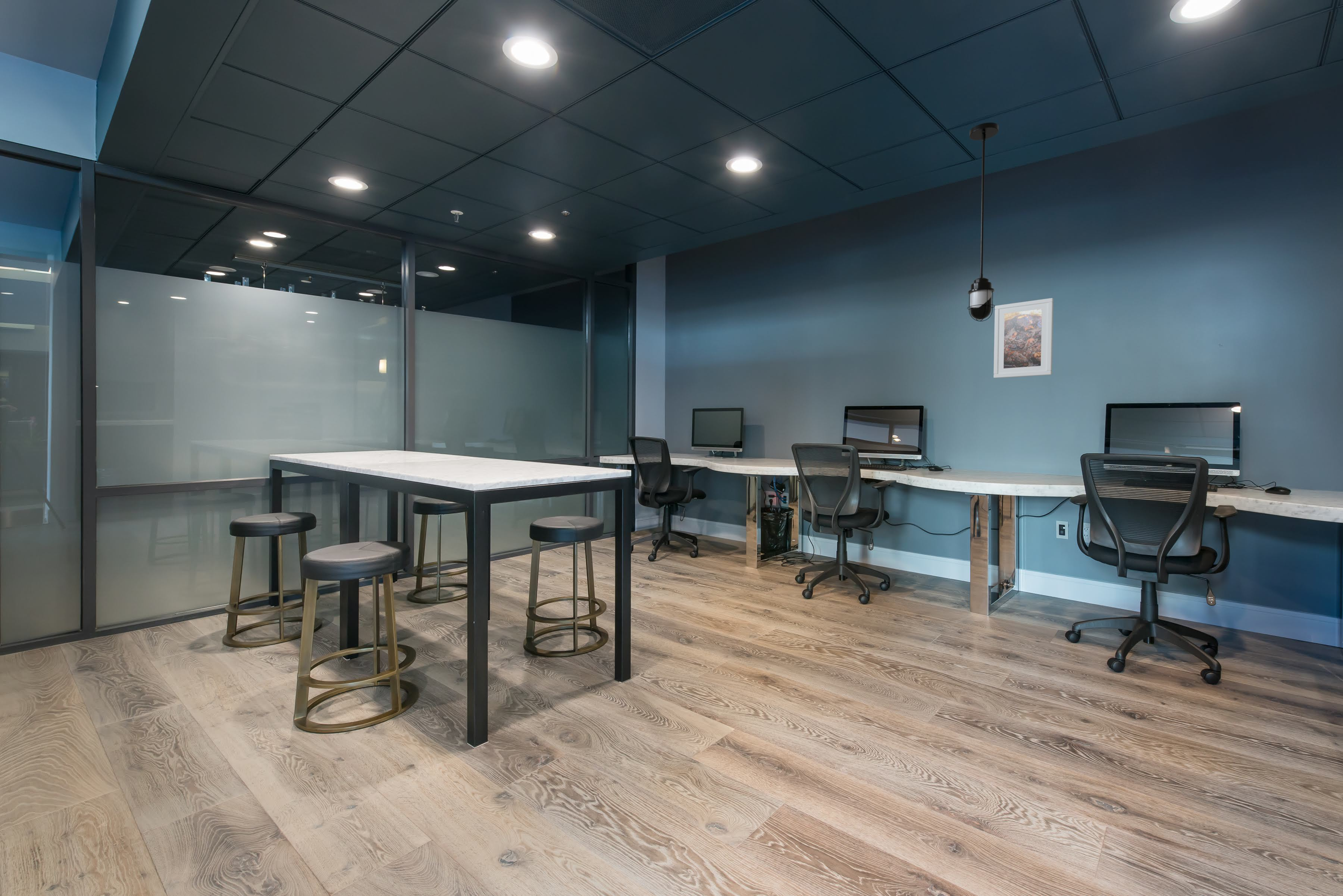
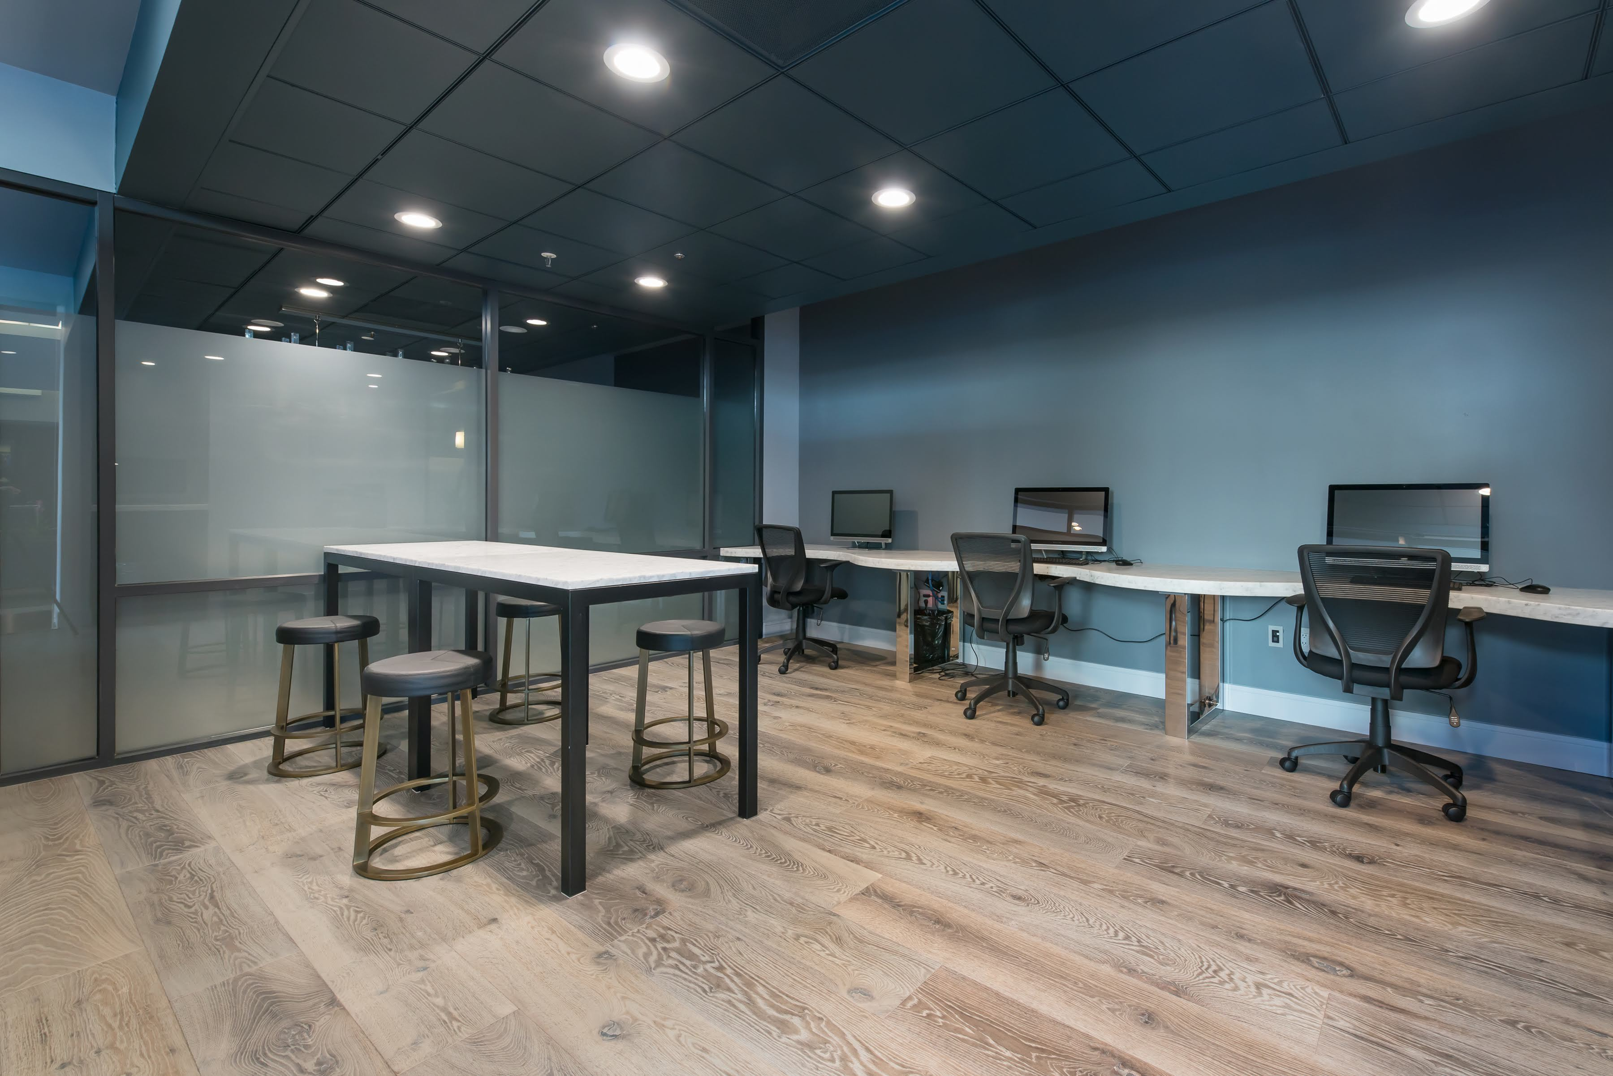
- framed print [993,298,1054,378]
- light fixture [967,122,999,322]
